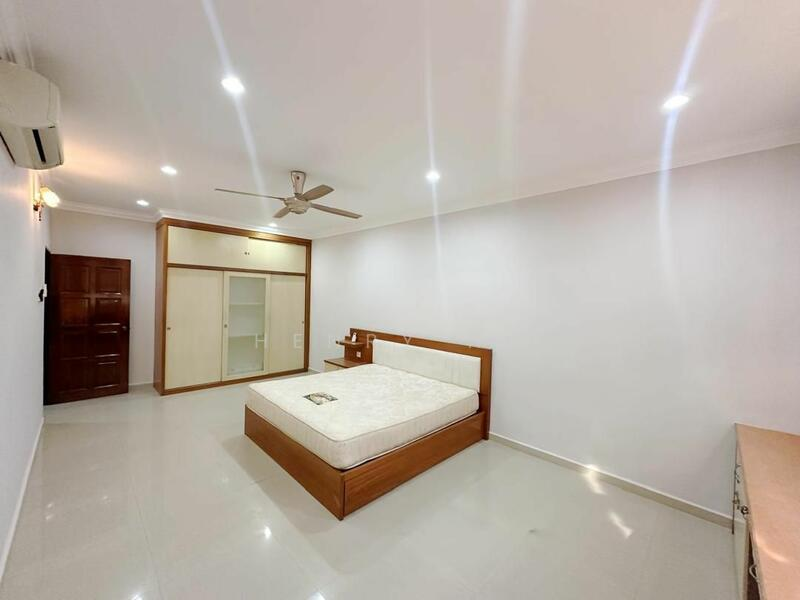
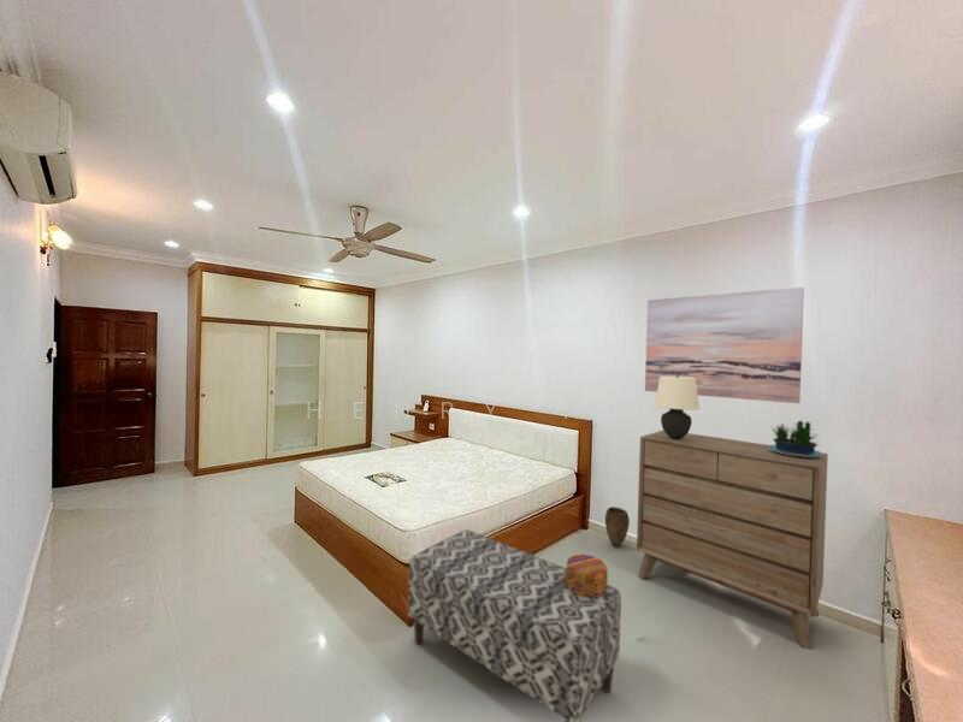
+ vase [604,505,631,548]
+ potted plant [769,420,822,457]
+ table lamp [654,377,701,439]
+ wall art [644,286,805,404]
+ bench [407,528,622,722]
+ hat [566,554,609,597]
+ dresser [636,430,829,650]
